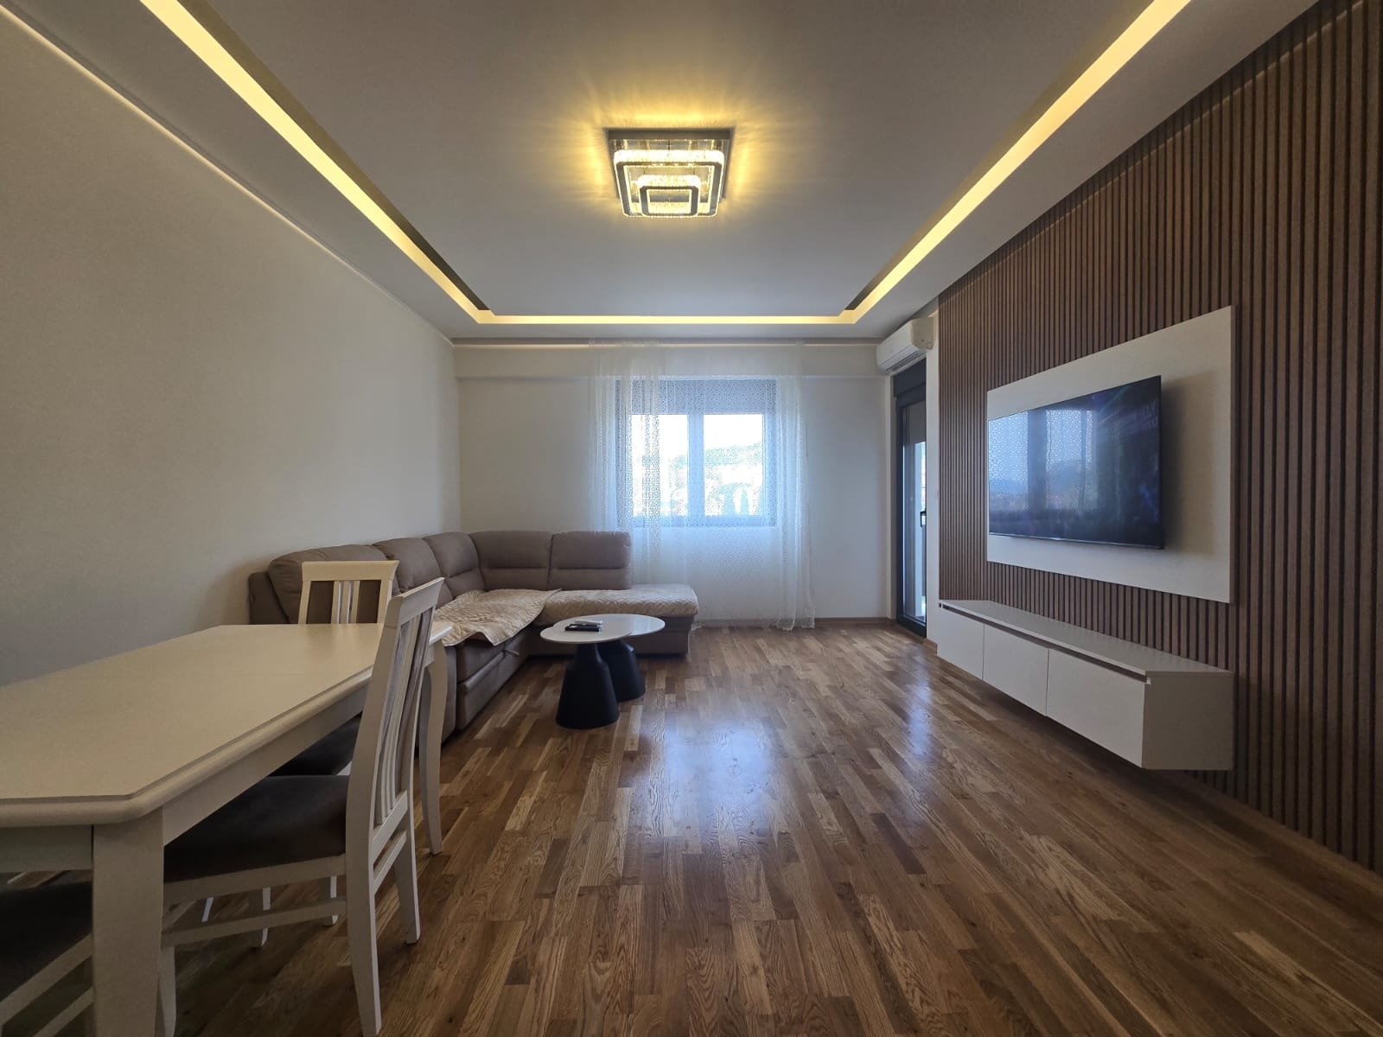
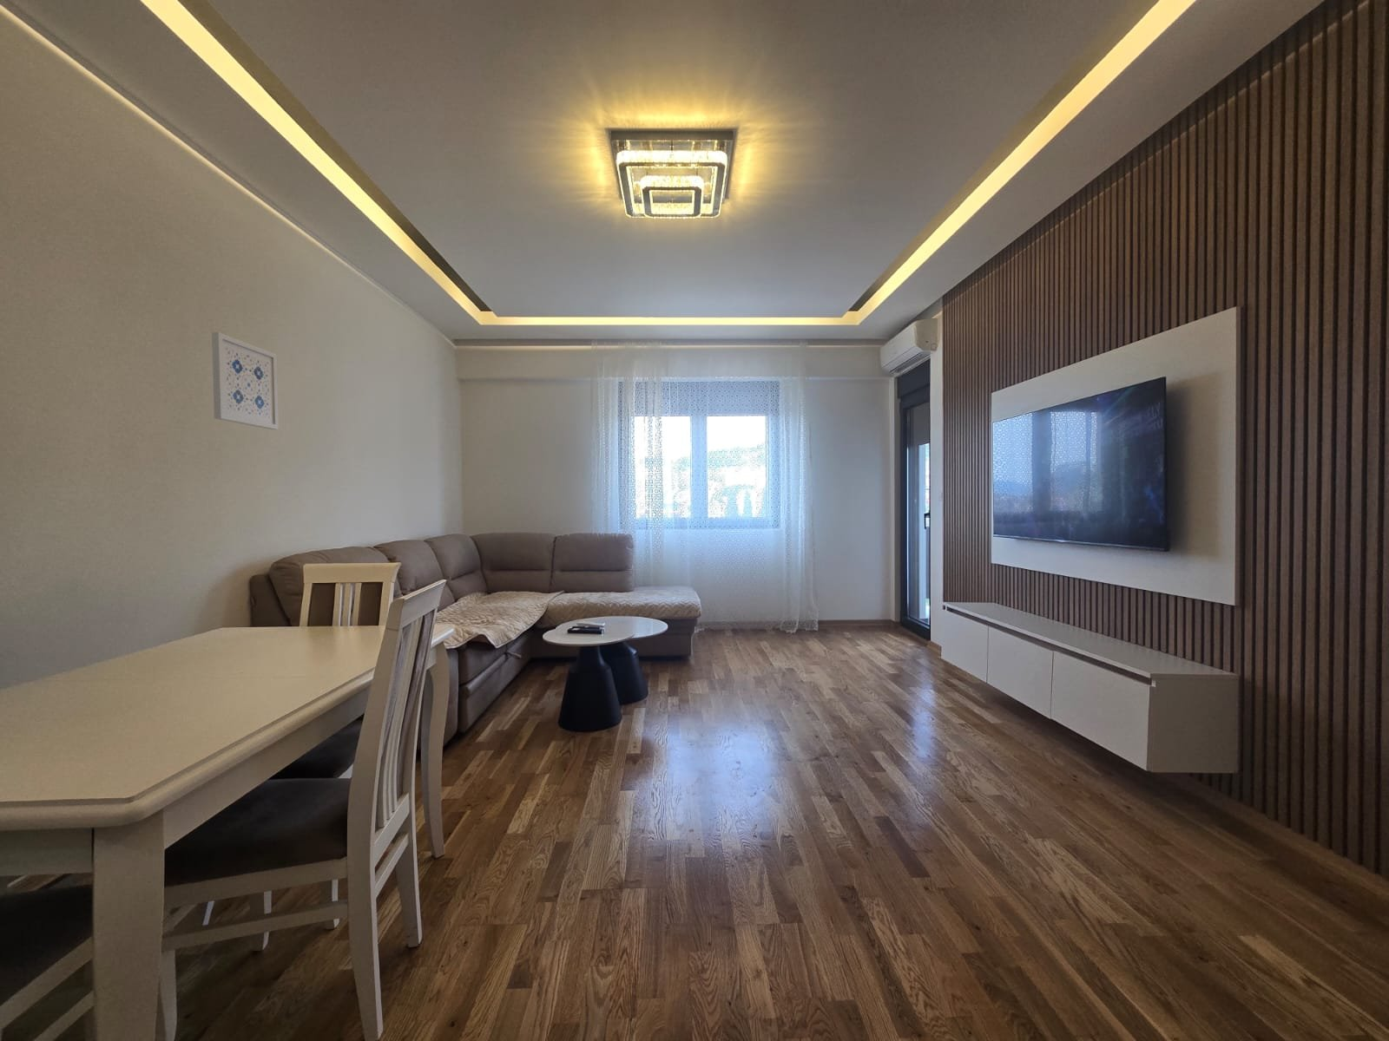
+ wall art [211,331,280,430]
